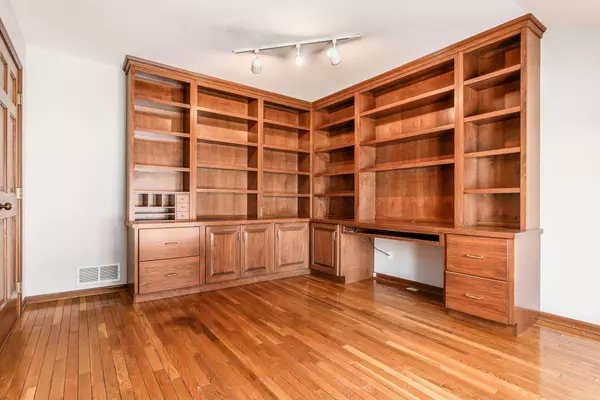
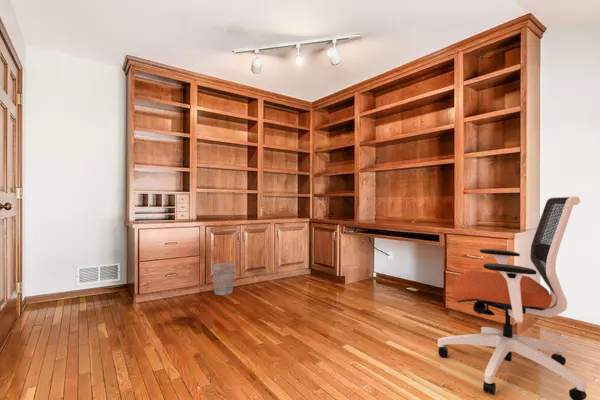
+ office chair [437,196,588,400]
+ wastebasket [211,262,236,296]
